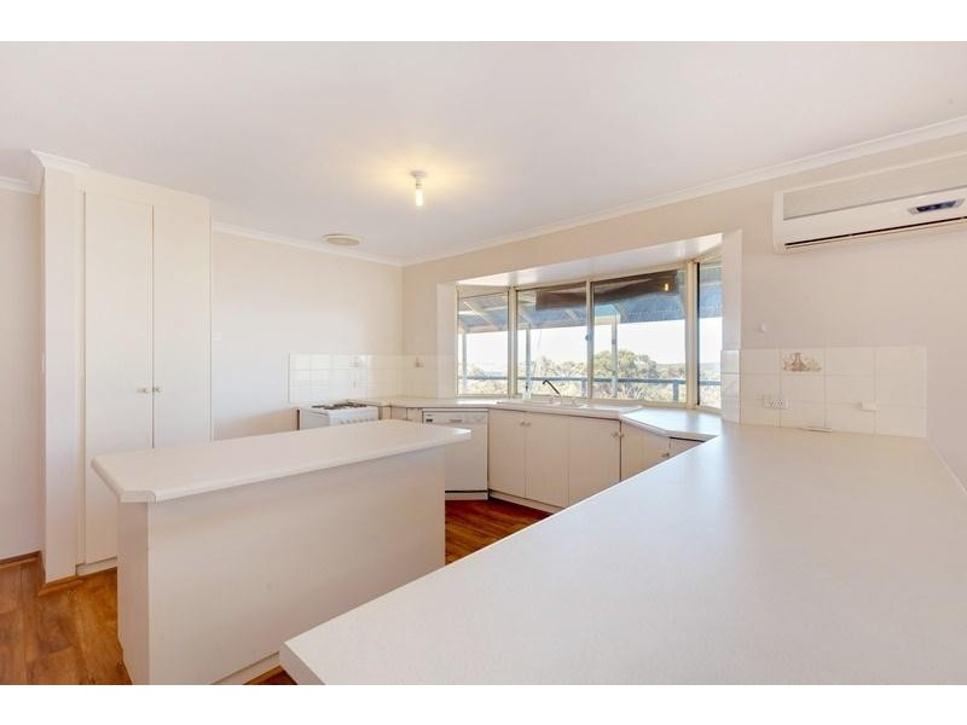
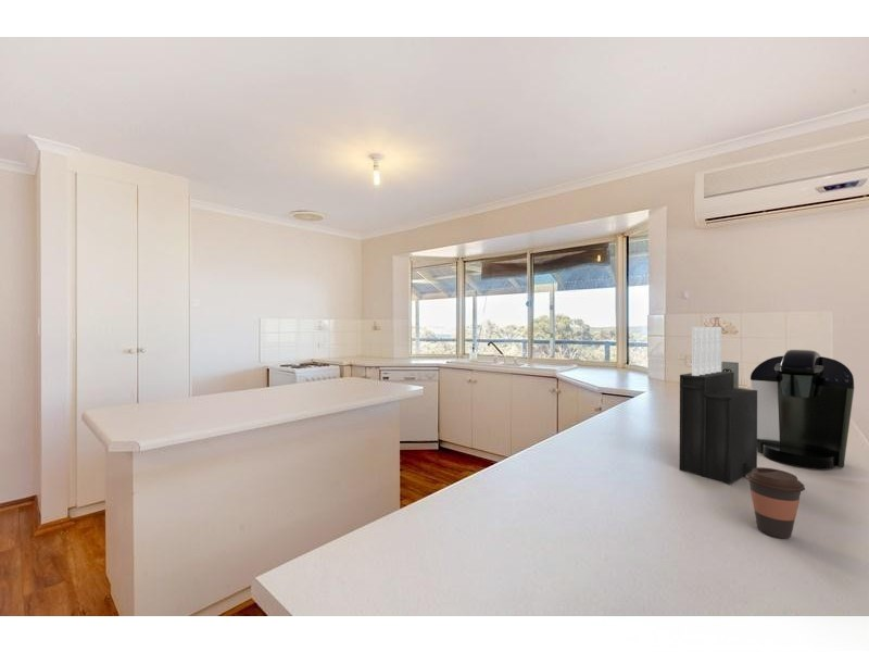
+ coffee maker [721,349,855,471]
+ coffee cup [744,466,806,539]
+ knife block [678,326,758,485]
